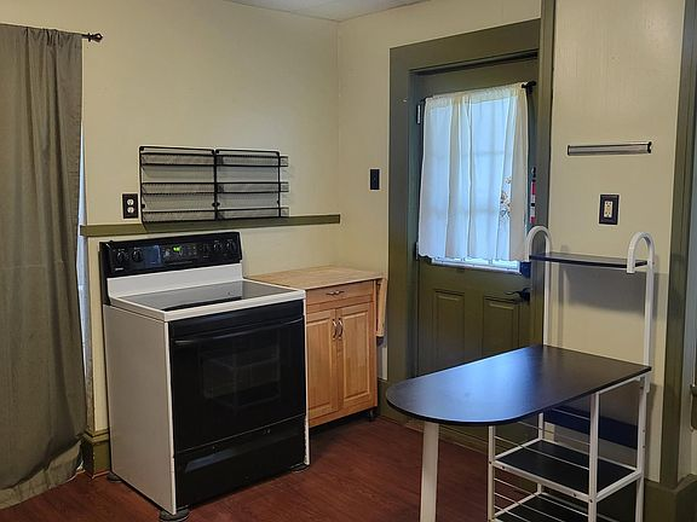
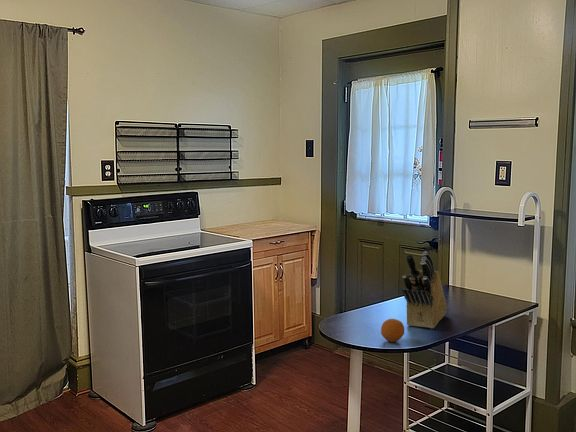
+ fruit [380,318,405,343]
+ knife block [401,250,448,329]
